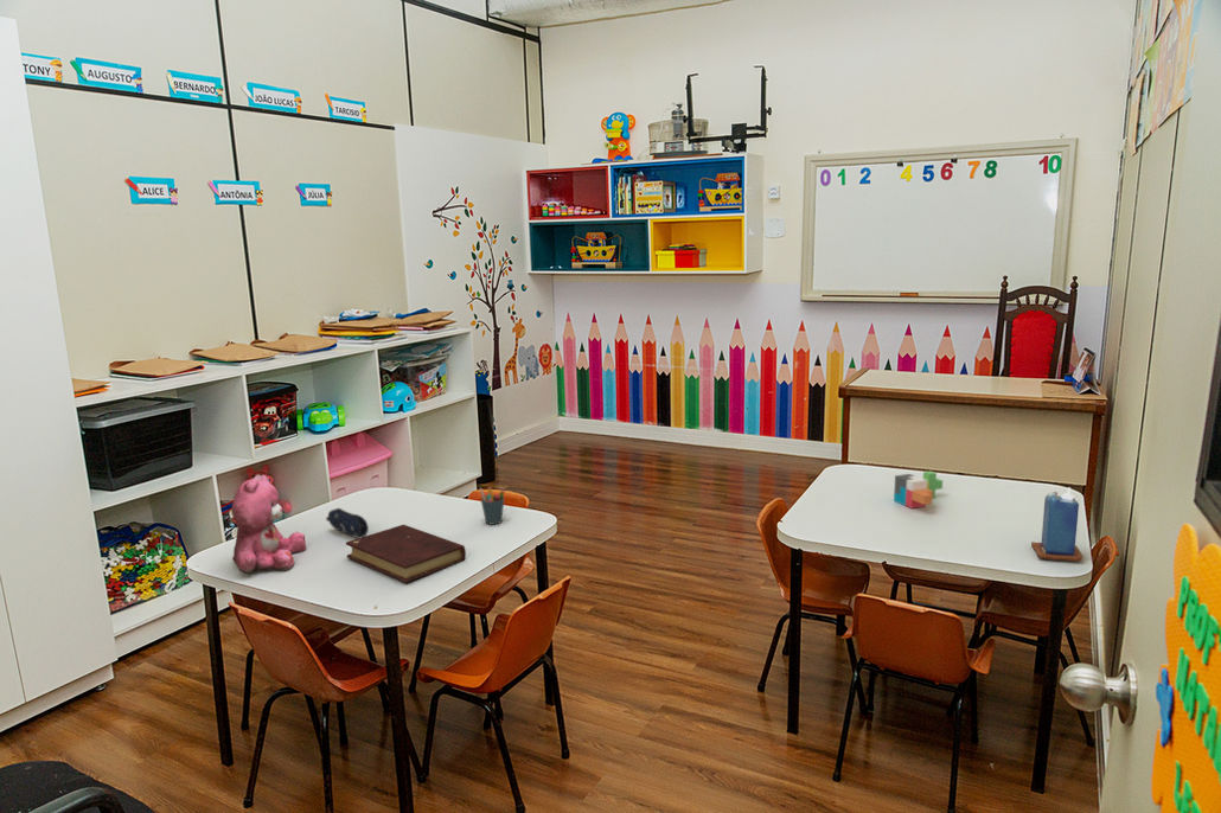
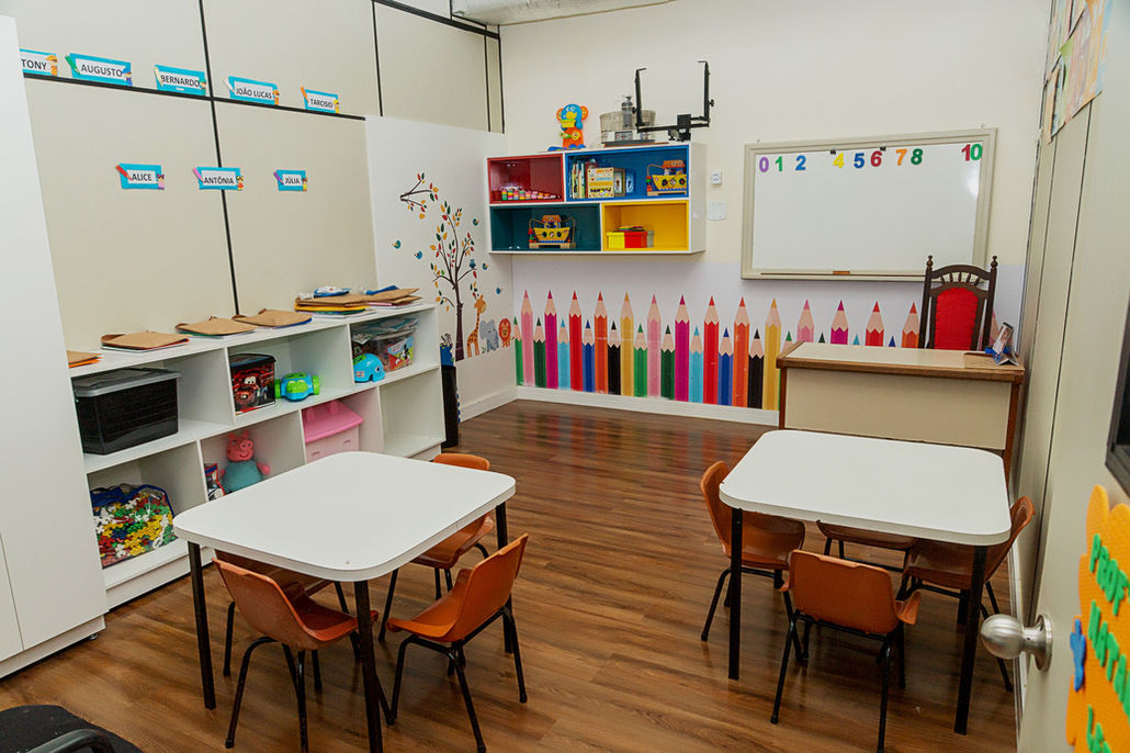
- pencil case [325,507,370,539]
- pen holder [479,486,506,526]
- candle [1030,486,1083,563]
- teddy bear [231,473,307,575]
- toy blocks [893,470,944,510]
- book [345,524,467,584]
